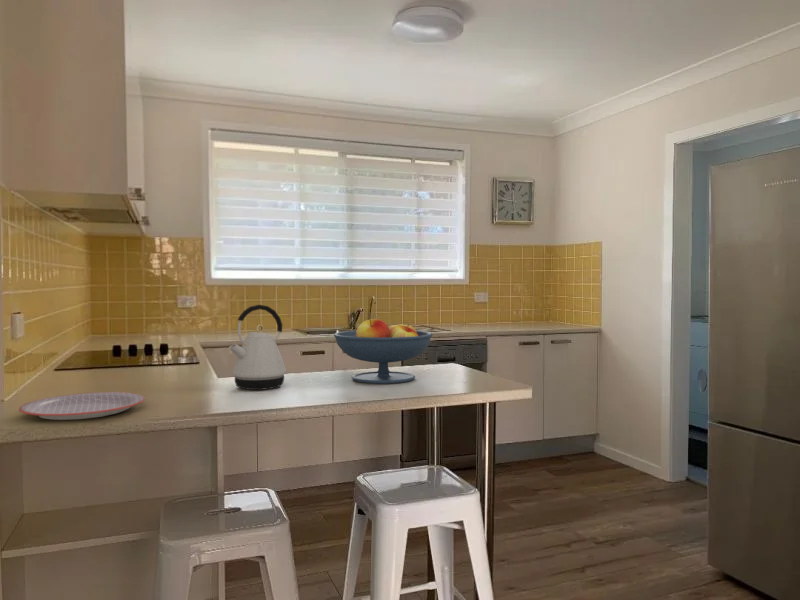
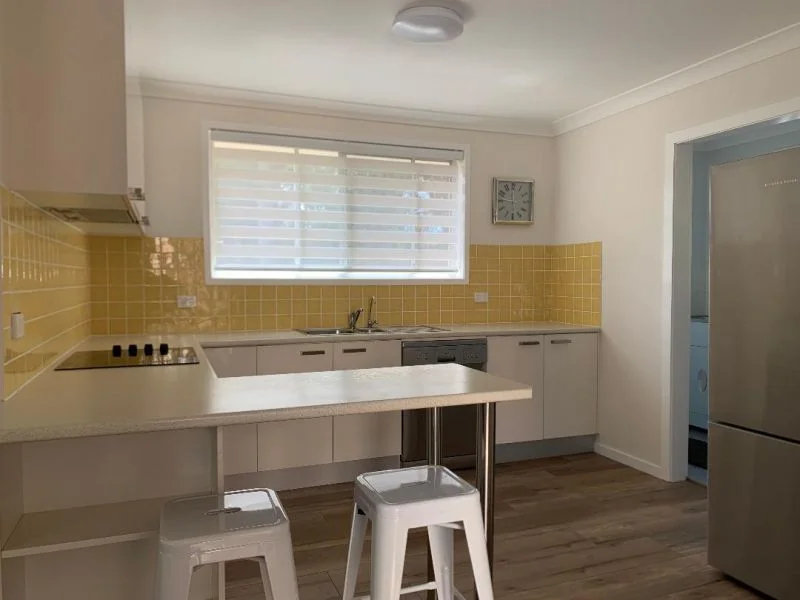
- plate [18,391,146,421]
- fruit bowl [333,318,433,384]
- kettle [228,304,288,391]
